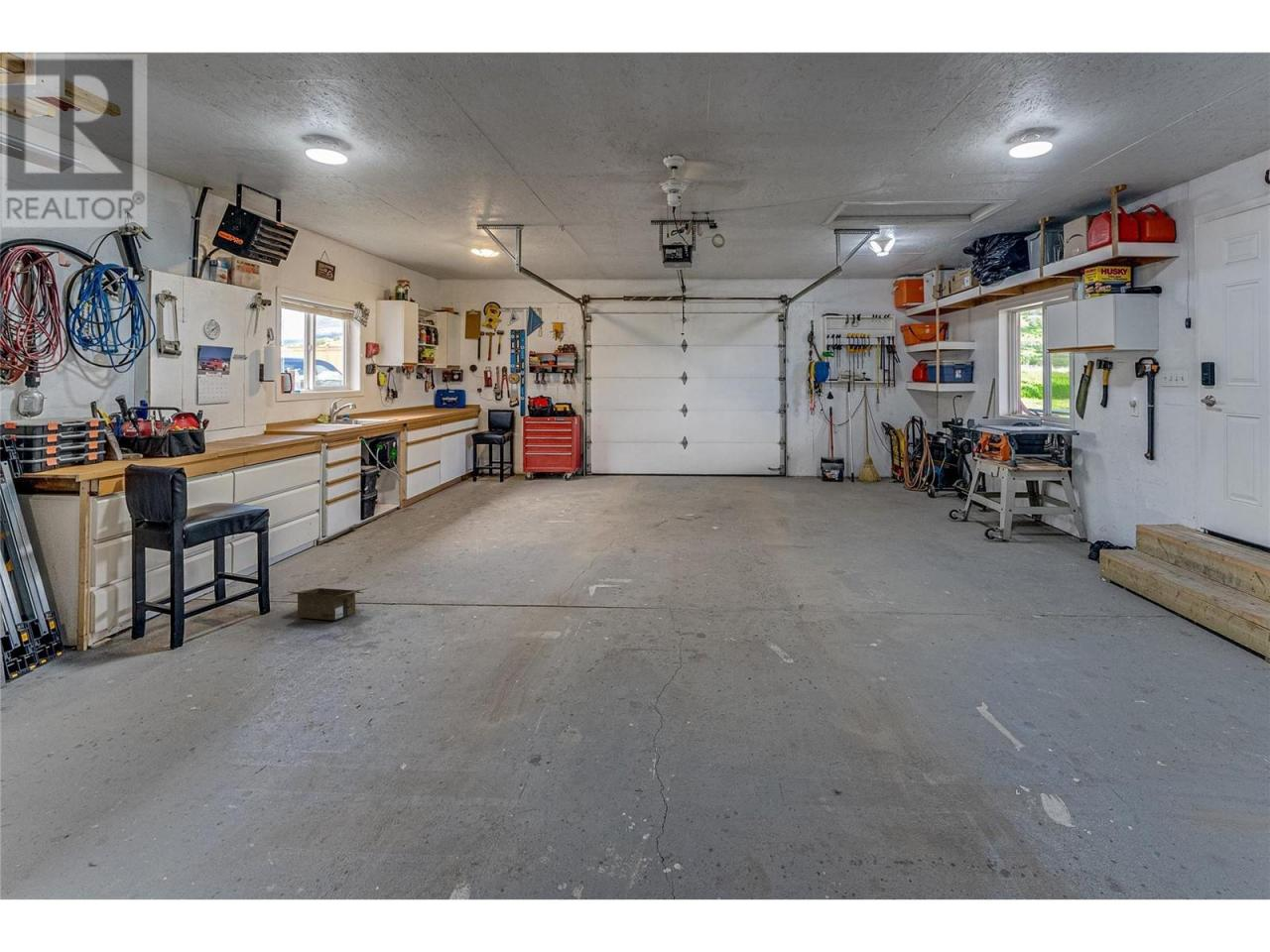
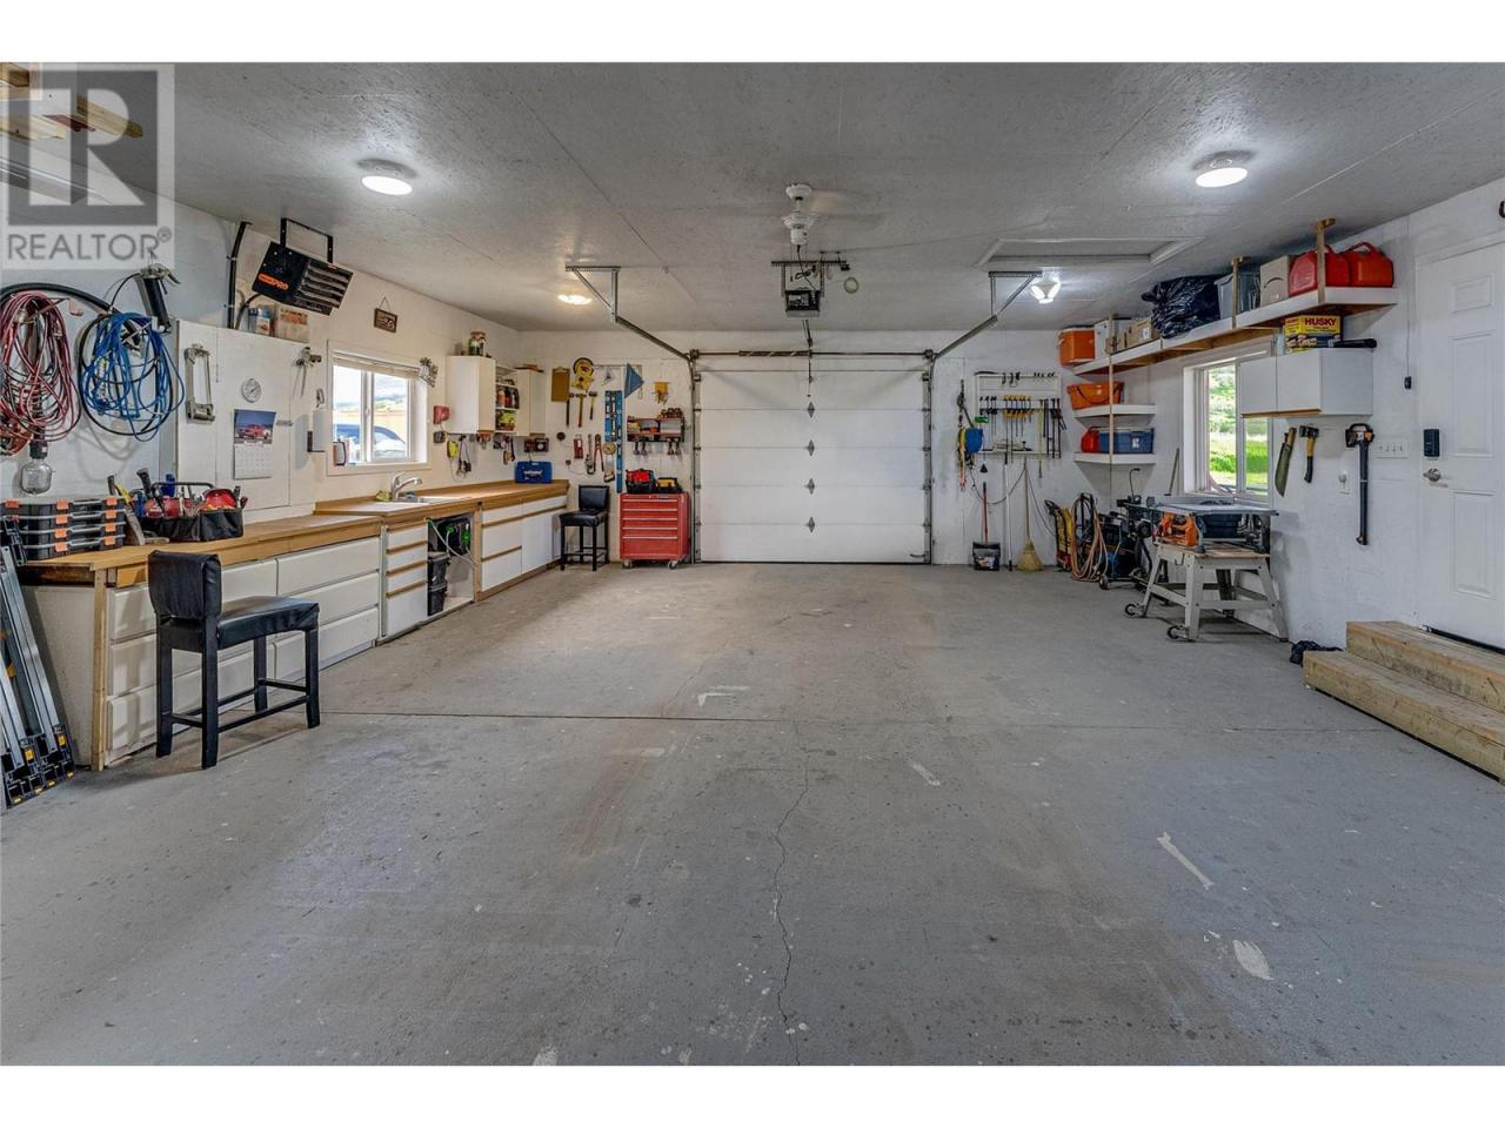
- cardboard box [284,587,372,621]
